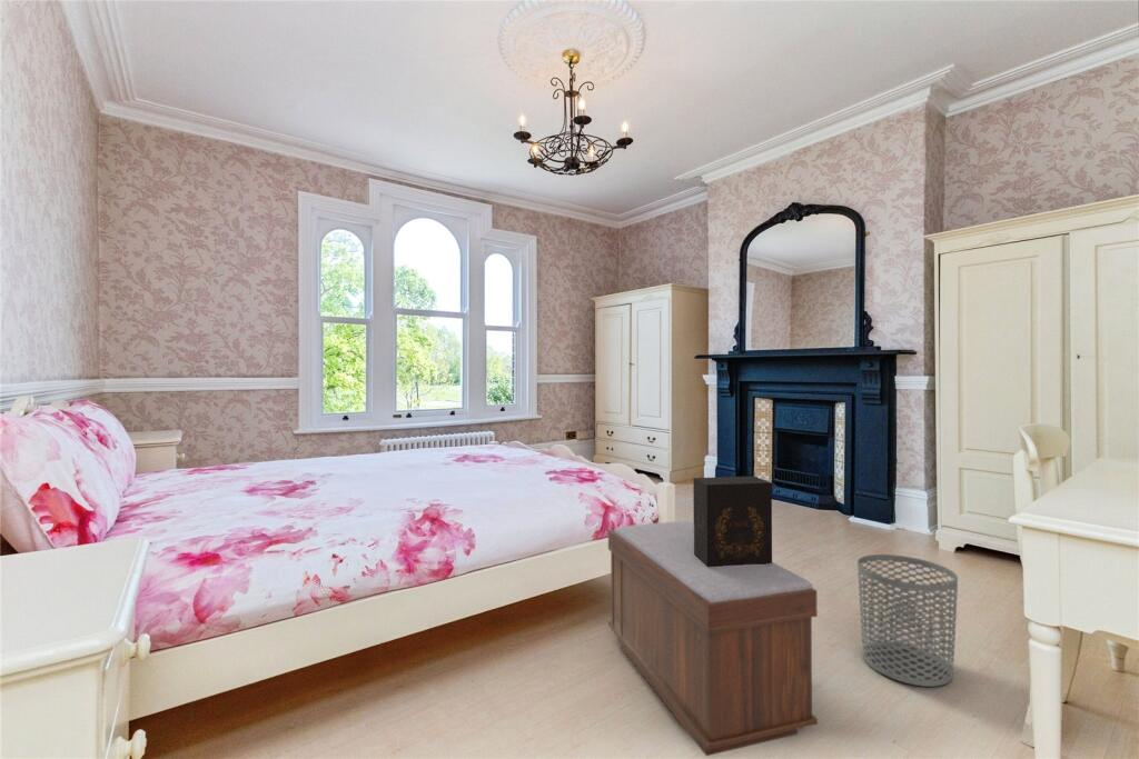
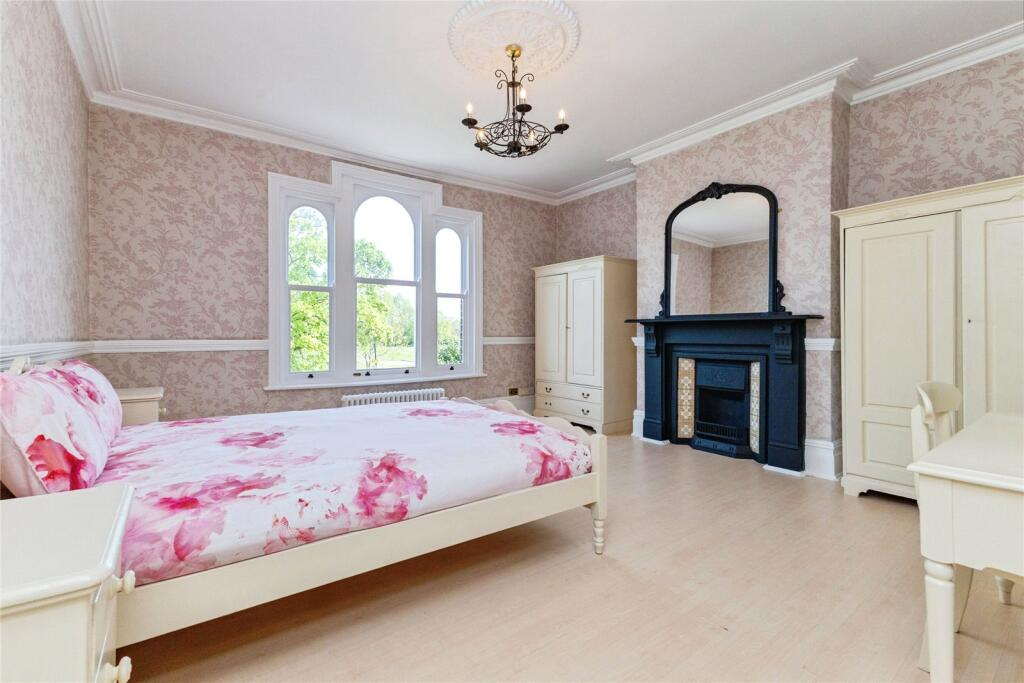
- waste bin [856,553,959,688]
- decorative box [692,476,773,567]
- bench [607,520,819,757]
